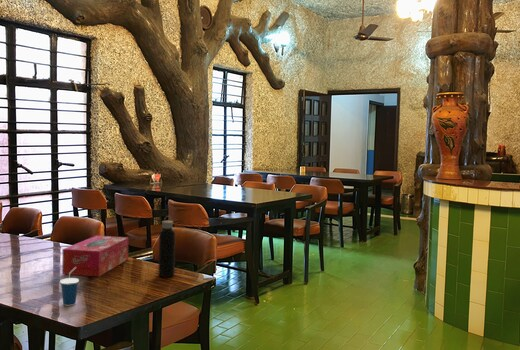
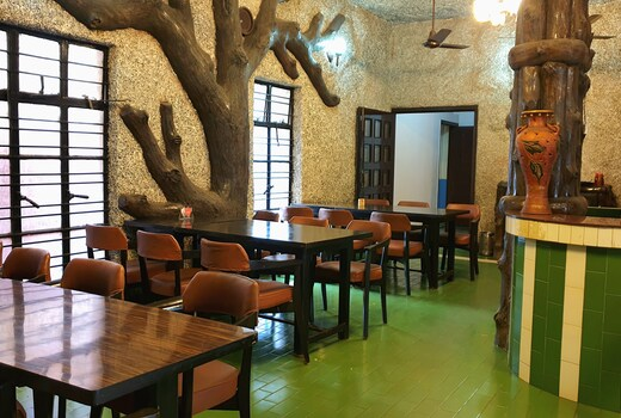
- cup [59,267,80,307]
- tissue box [61,235,129,277]
- water bottle [158,215,176,278]
